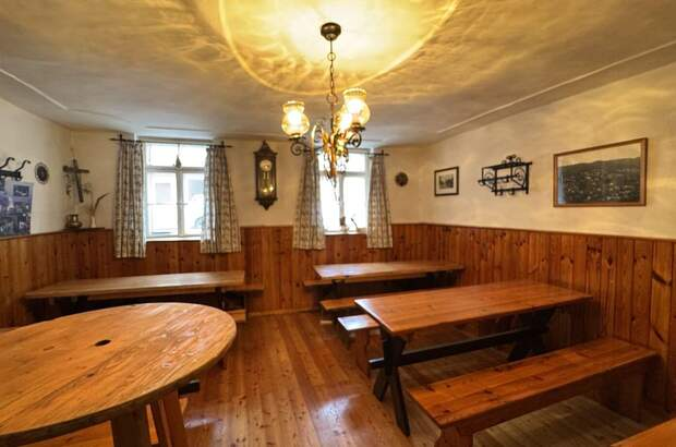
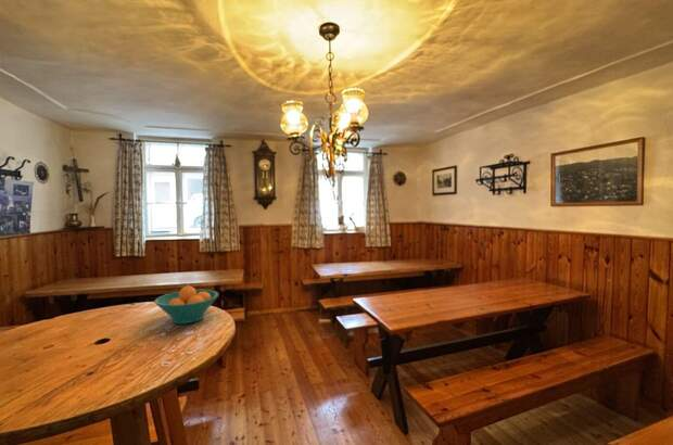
+ fruit bowl [153,285,219,325]
